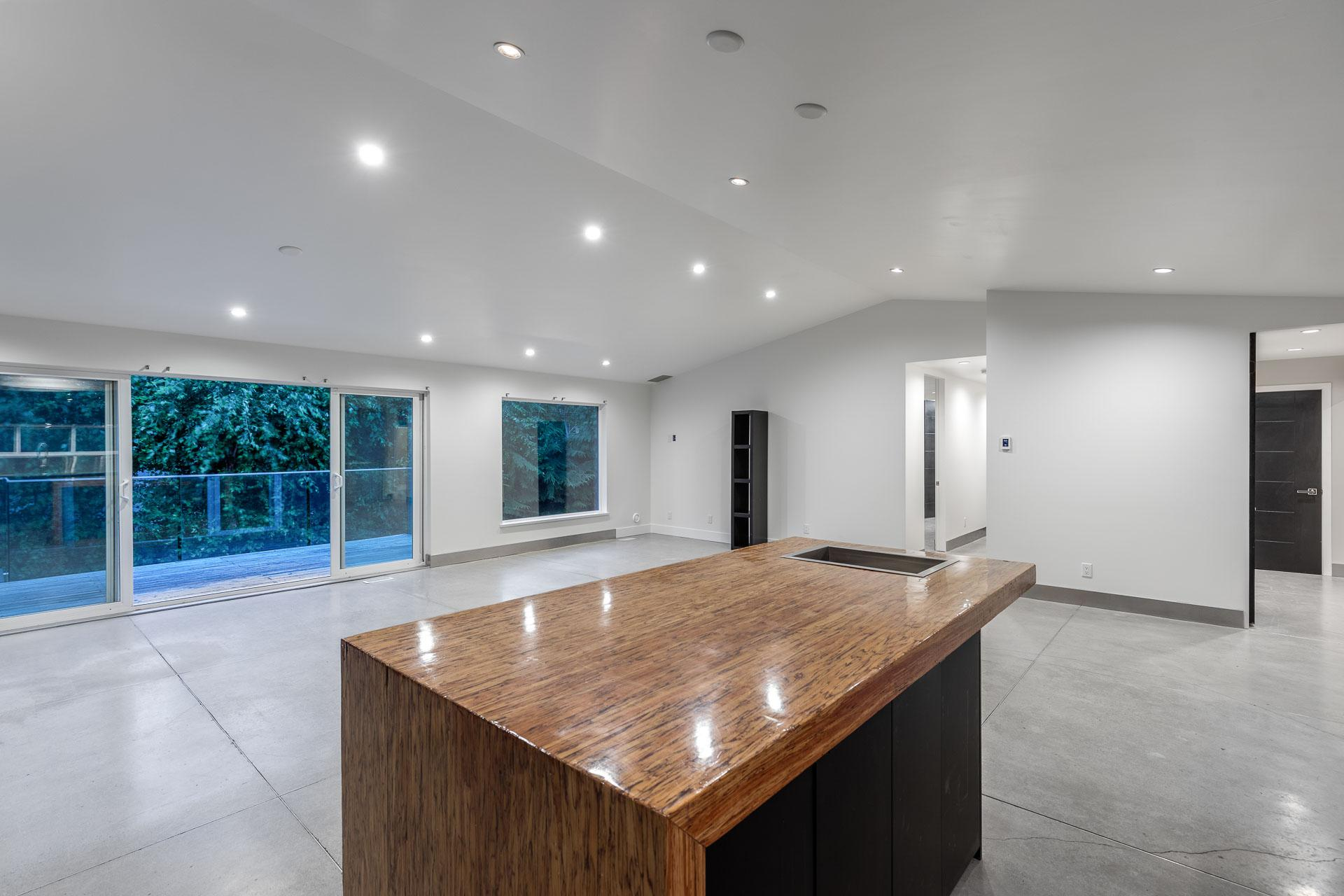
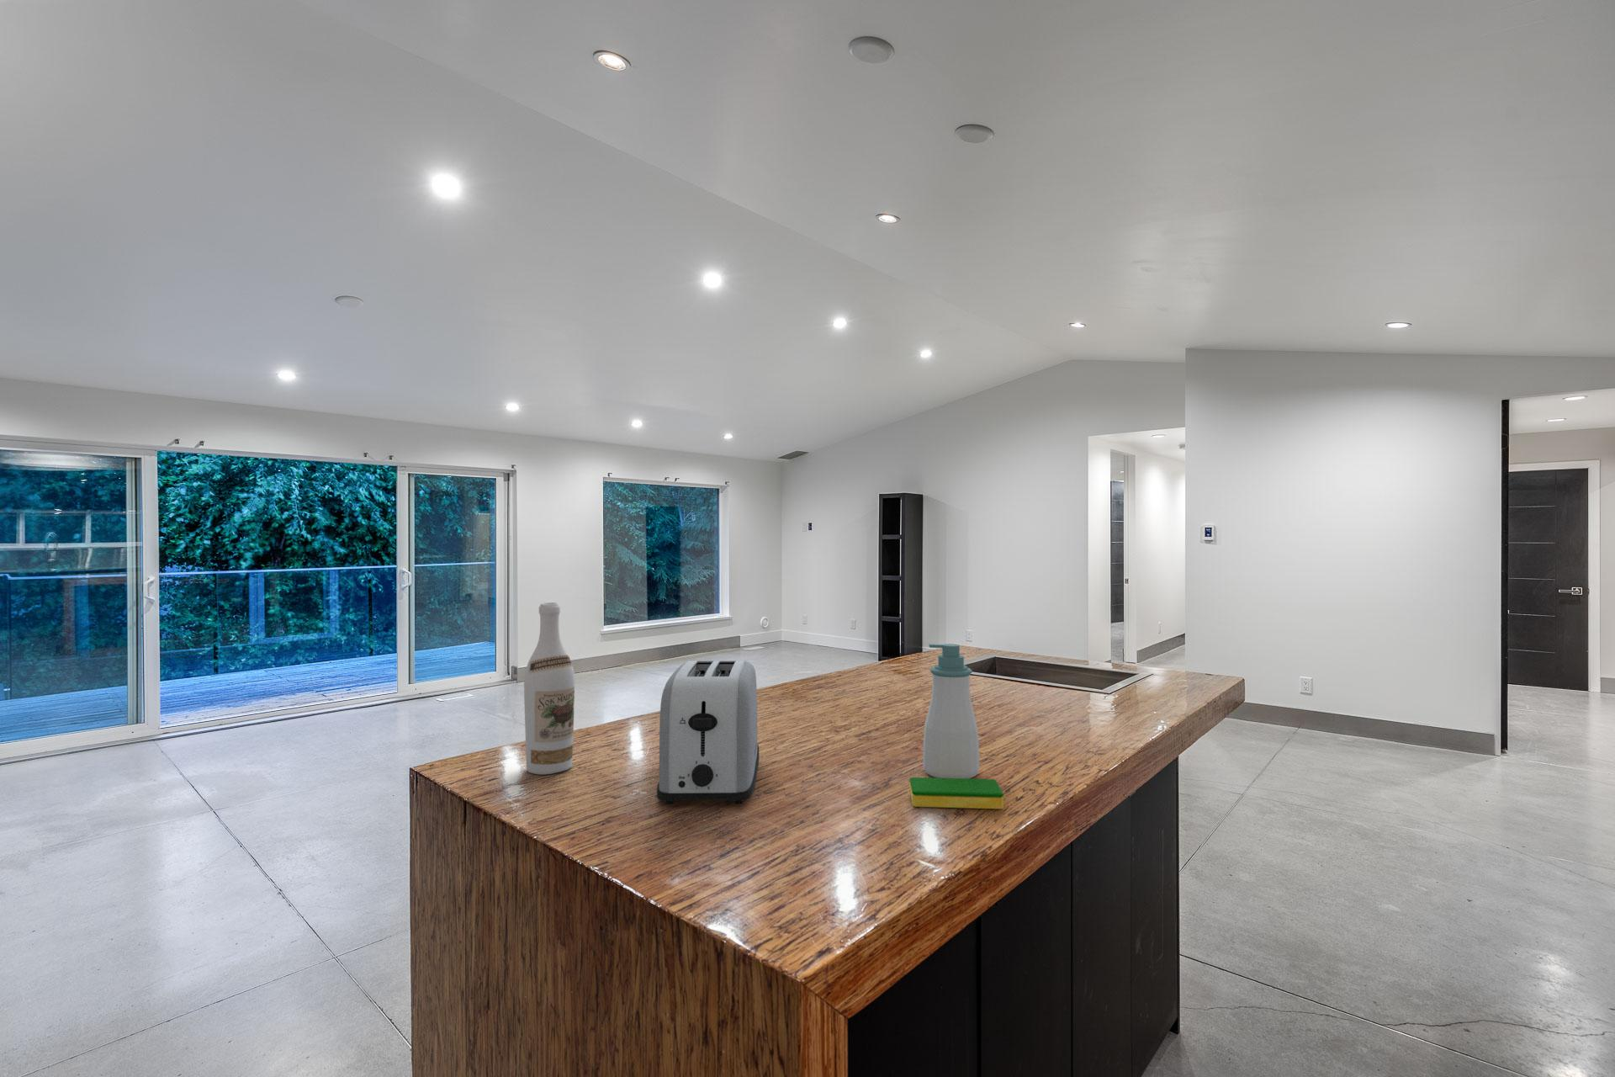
+ toaster [656,660,759,805]
+ dish sponge [910,776,1005,809]
+ soap bottle [923,643,981,779]
+ wine bottle [523,601,576,775]
